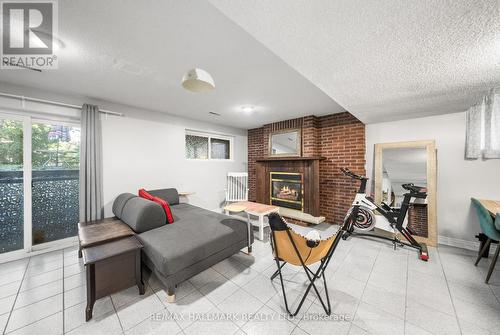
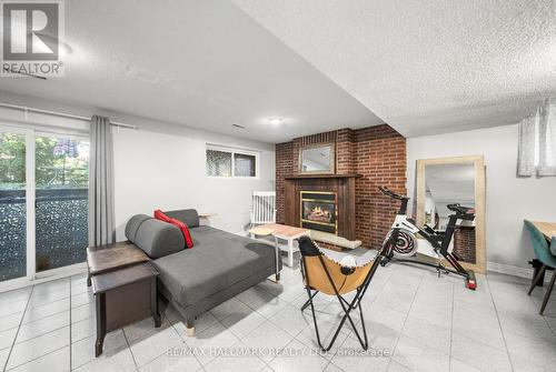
- ceiling light [181,68,216,94]
